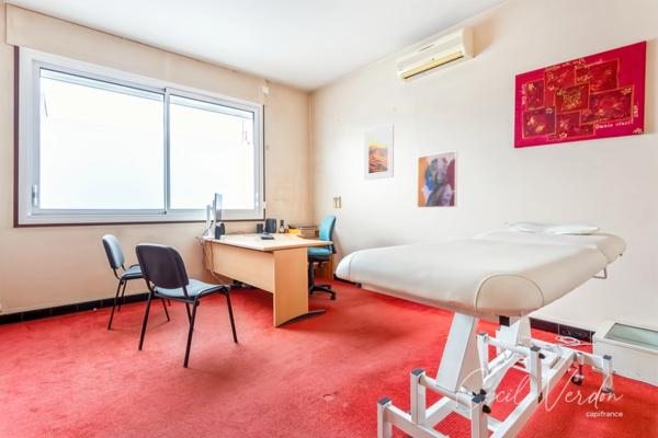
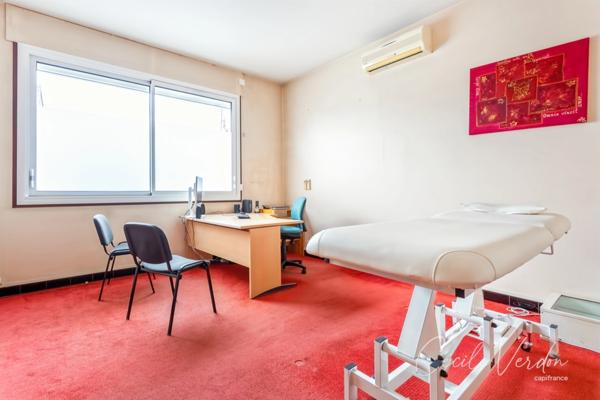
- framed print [363,124,395,181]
- wall art [416,150,458,209]
